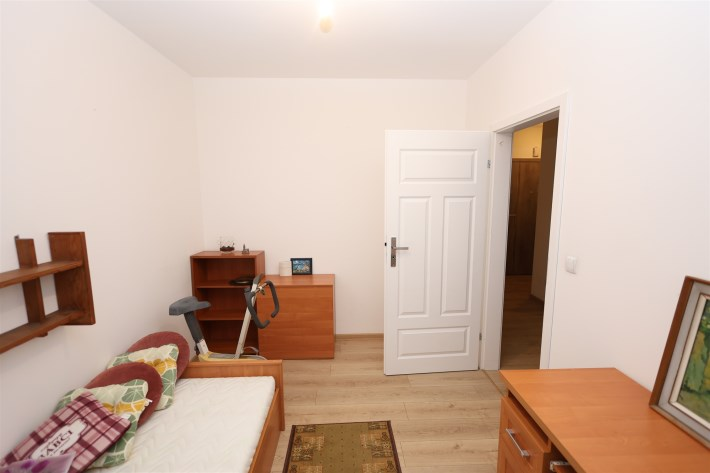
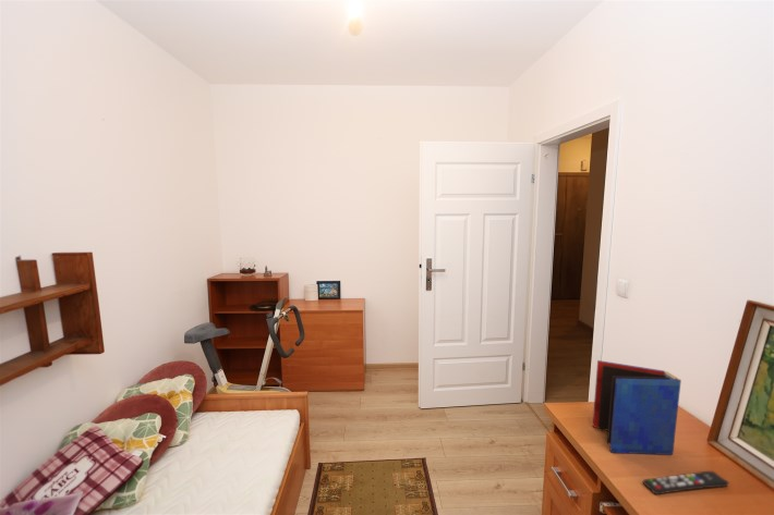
+ remote control [641,470,730,495]
+ book [592,359,682,456]
